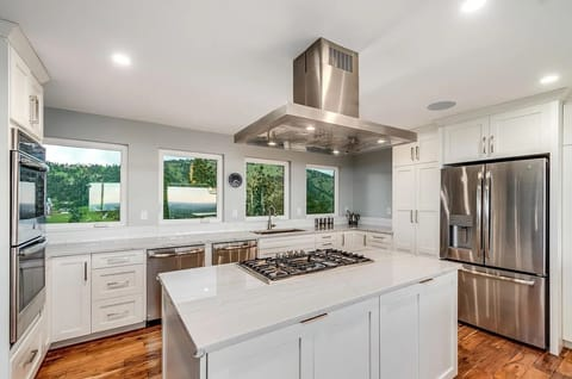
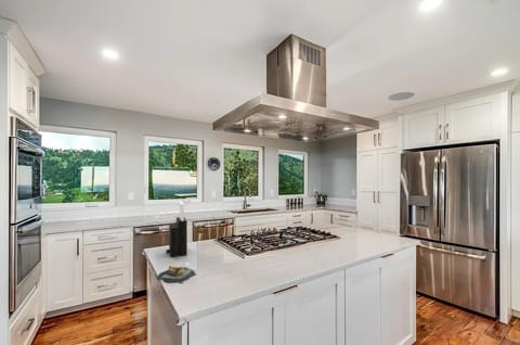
+ knife block [165,201,188,258]
+ banana bunch [155,265,197,284]
